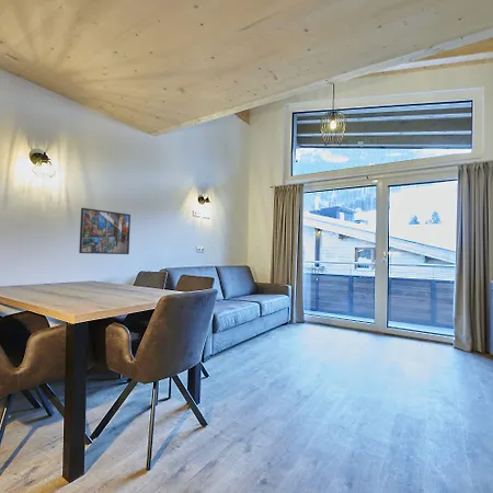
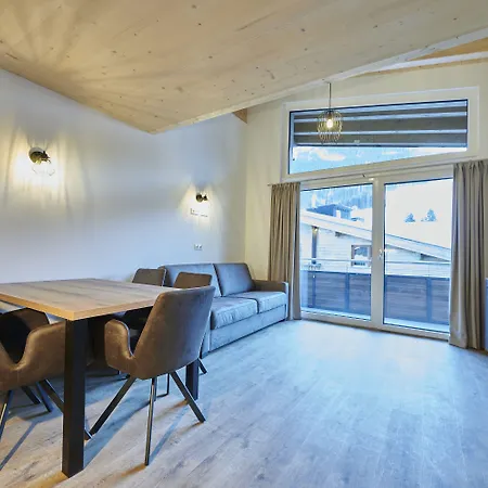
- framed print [78,207,131,255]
